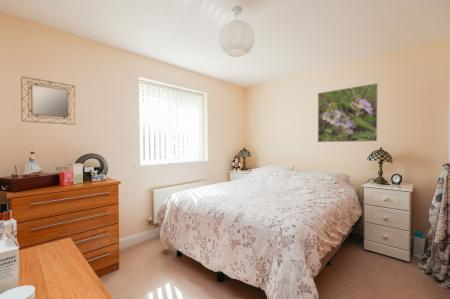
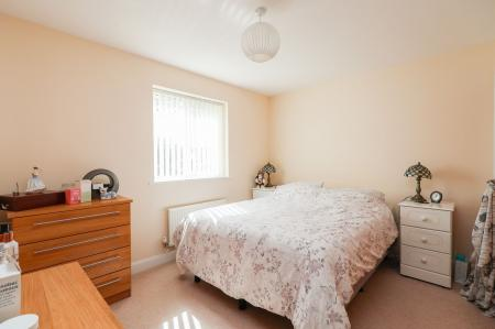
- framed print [317,82,379,143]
- home mirror [20,76,76,126]
